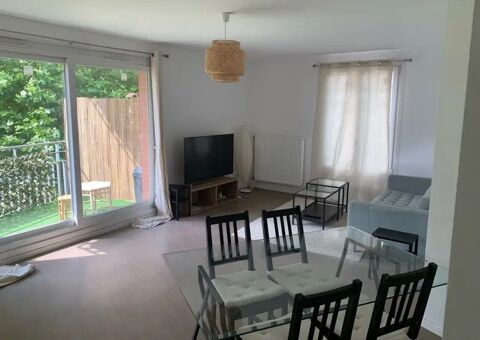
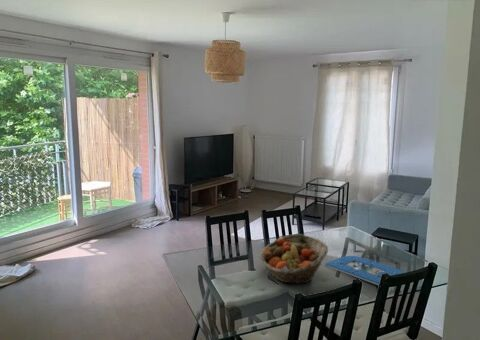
+ board game [323,255,406,286]
+ fruit basket [259,233,329,285]
